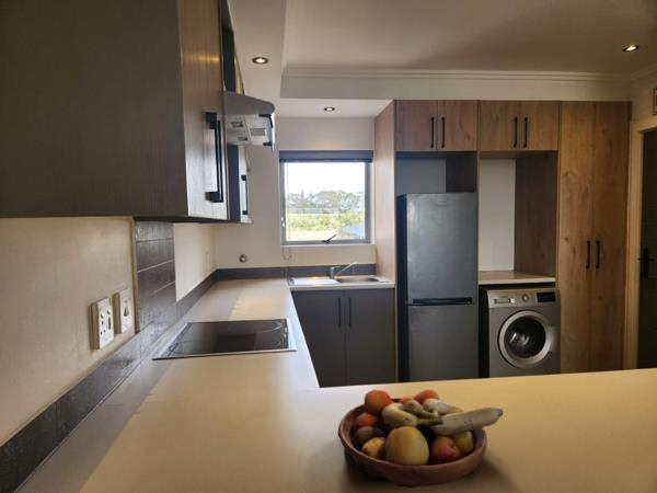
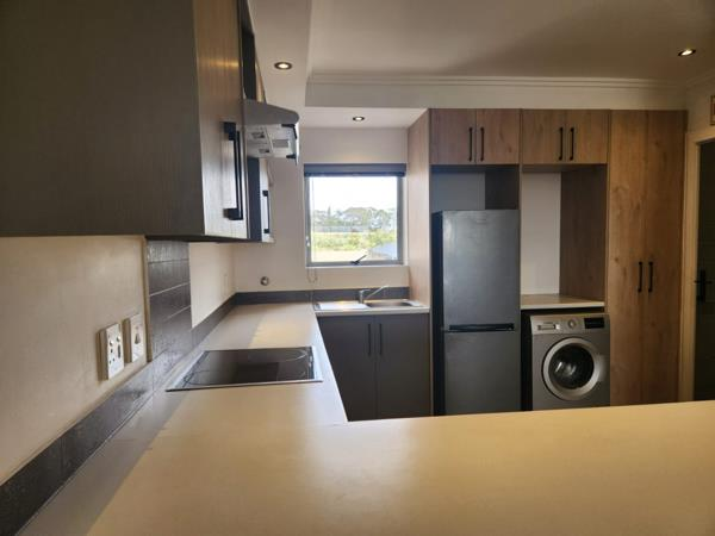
- fruit bowl [337,388,504,489]
